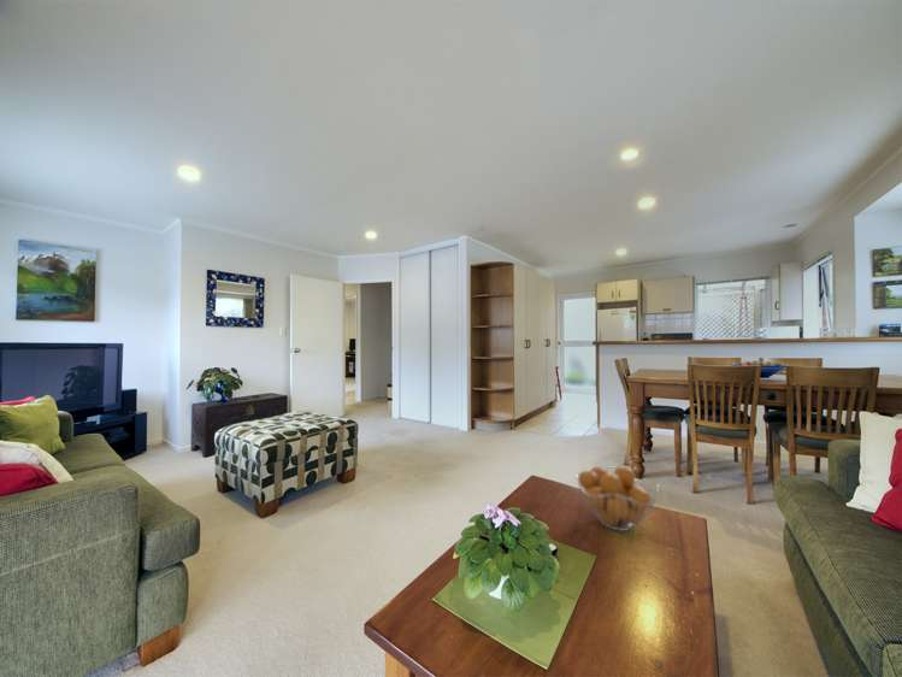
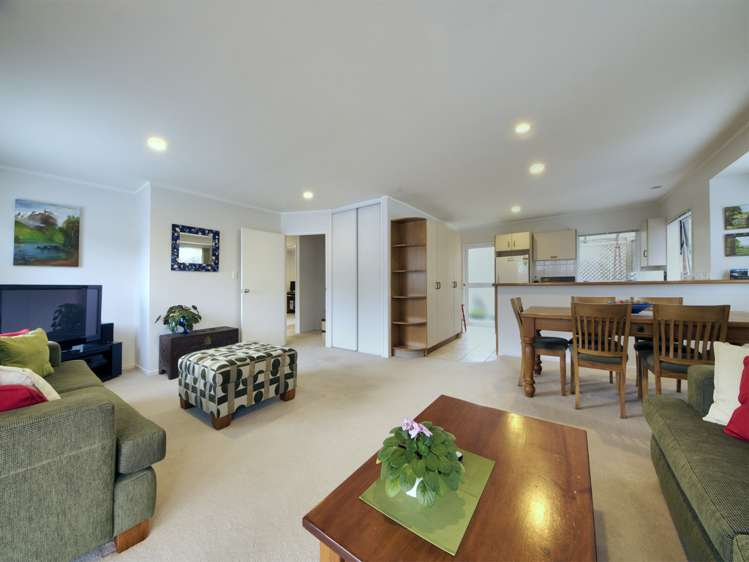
- fruit basket [576,465,660,532]
